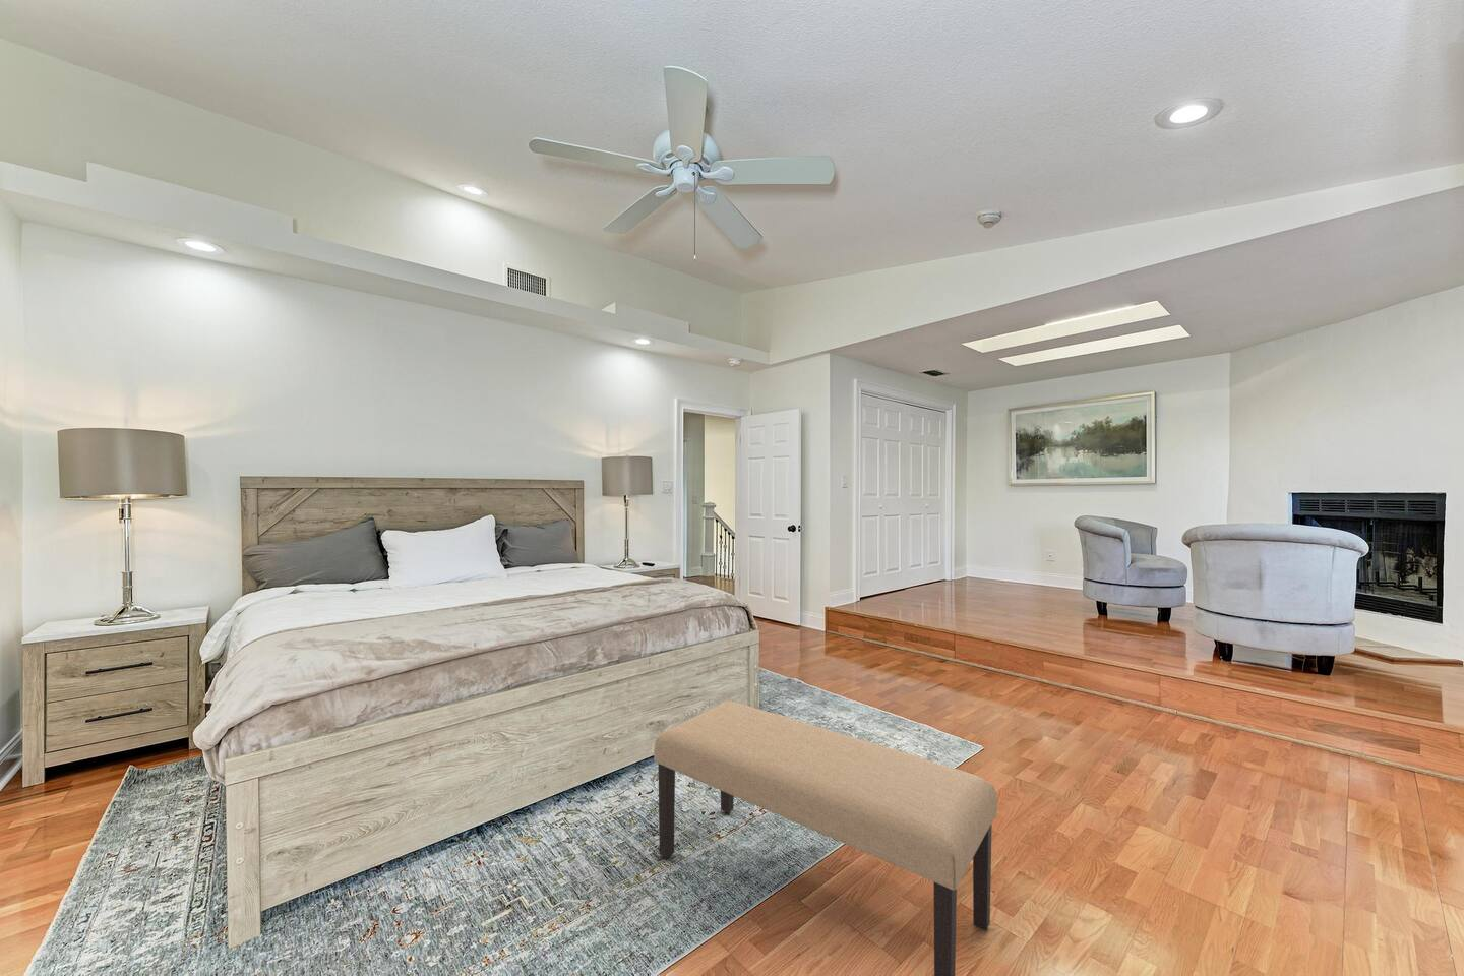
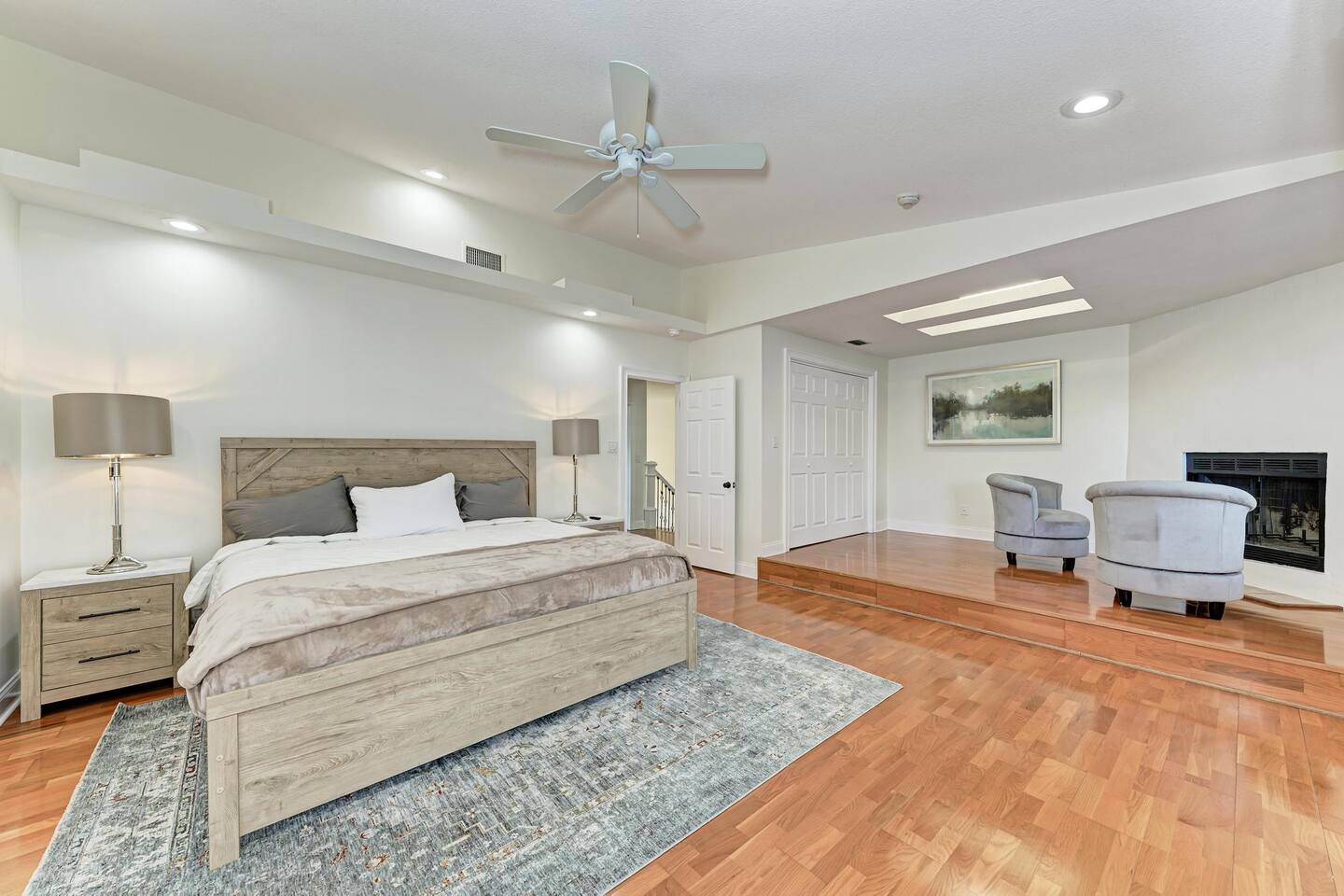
- bench [652,700,999,976]
